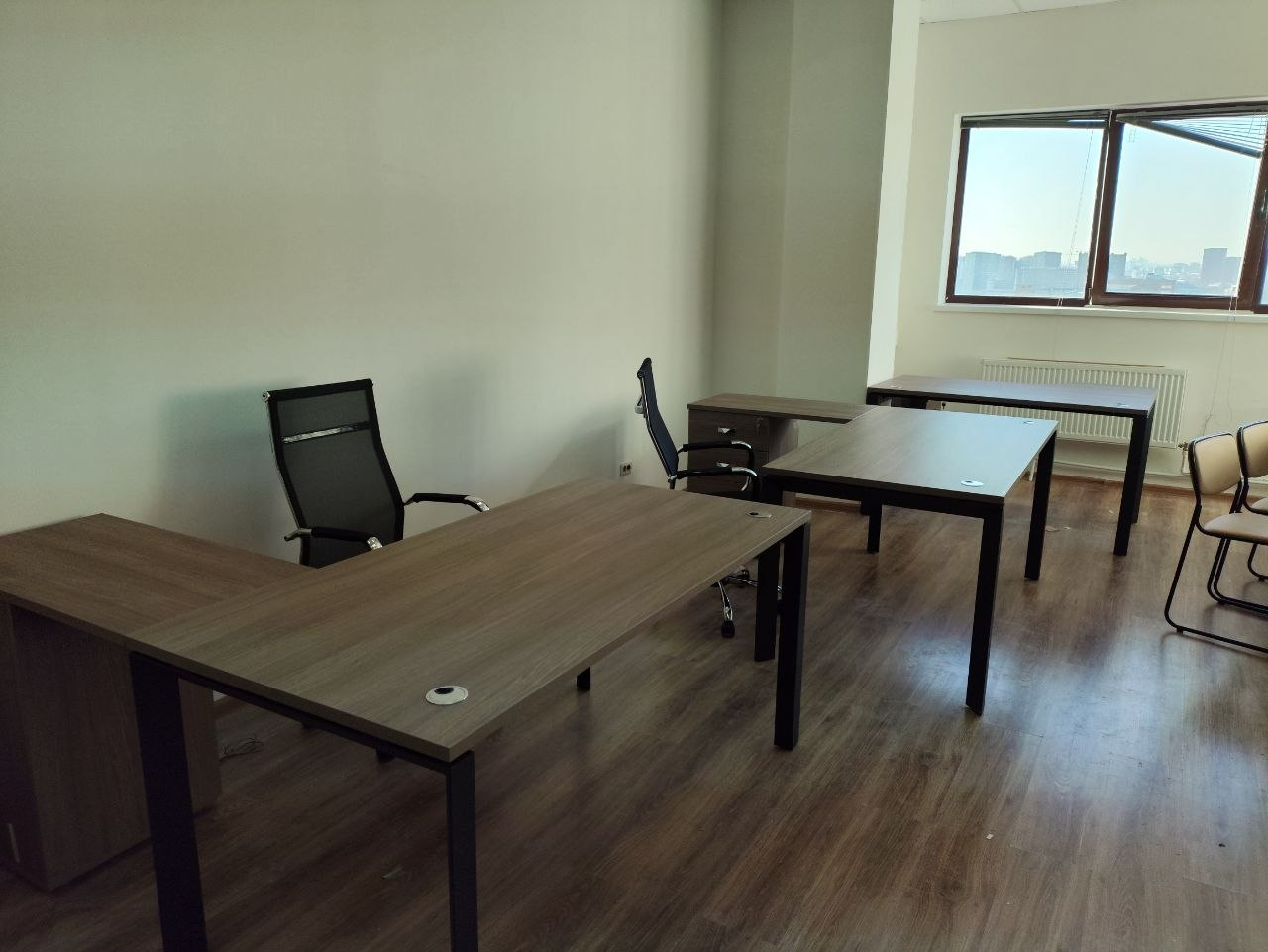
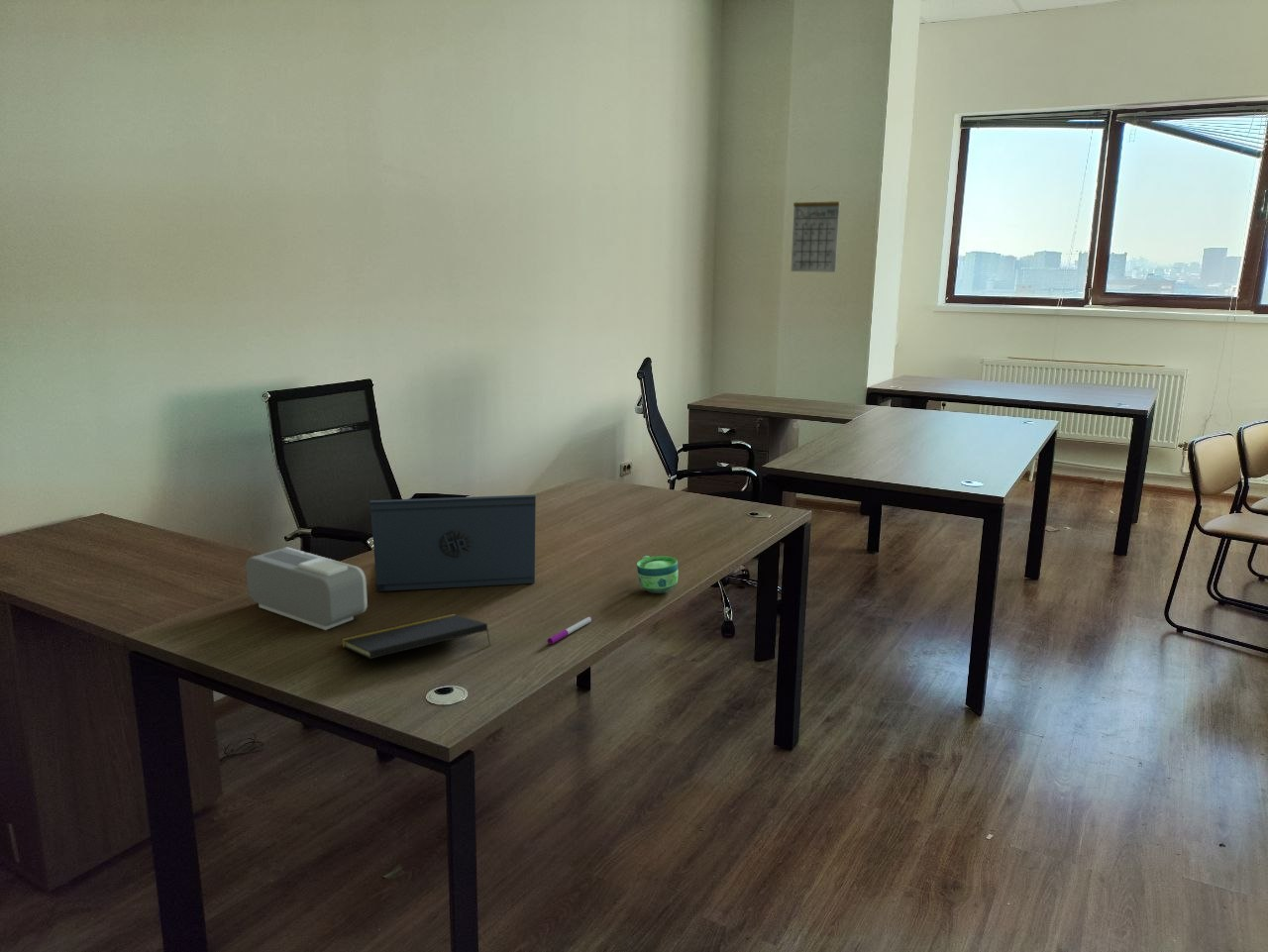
+ calendar [791,184,842,273]
+ notepad [340,613,491,660]
+ laptop [369,494,537,592]
+ cup [636,555,679,594]
+ alarm clock [245,547,369,631]
+ pen [547,615,593,645]
